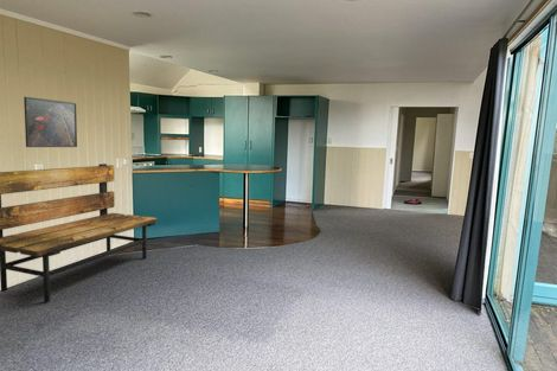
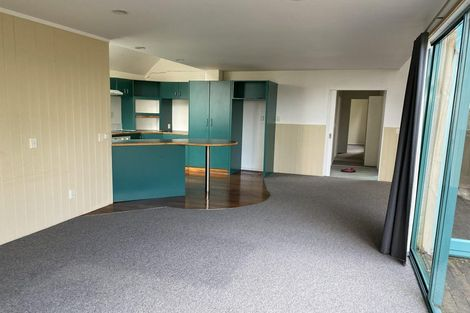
- bench [0,162,159,302]
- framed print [23,96,78,148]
